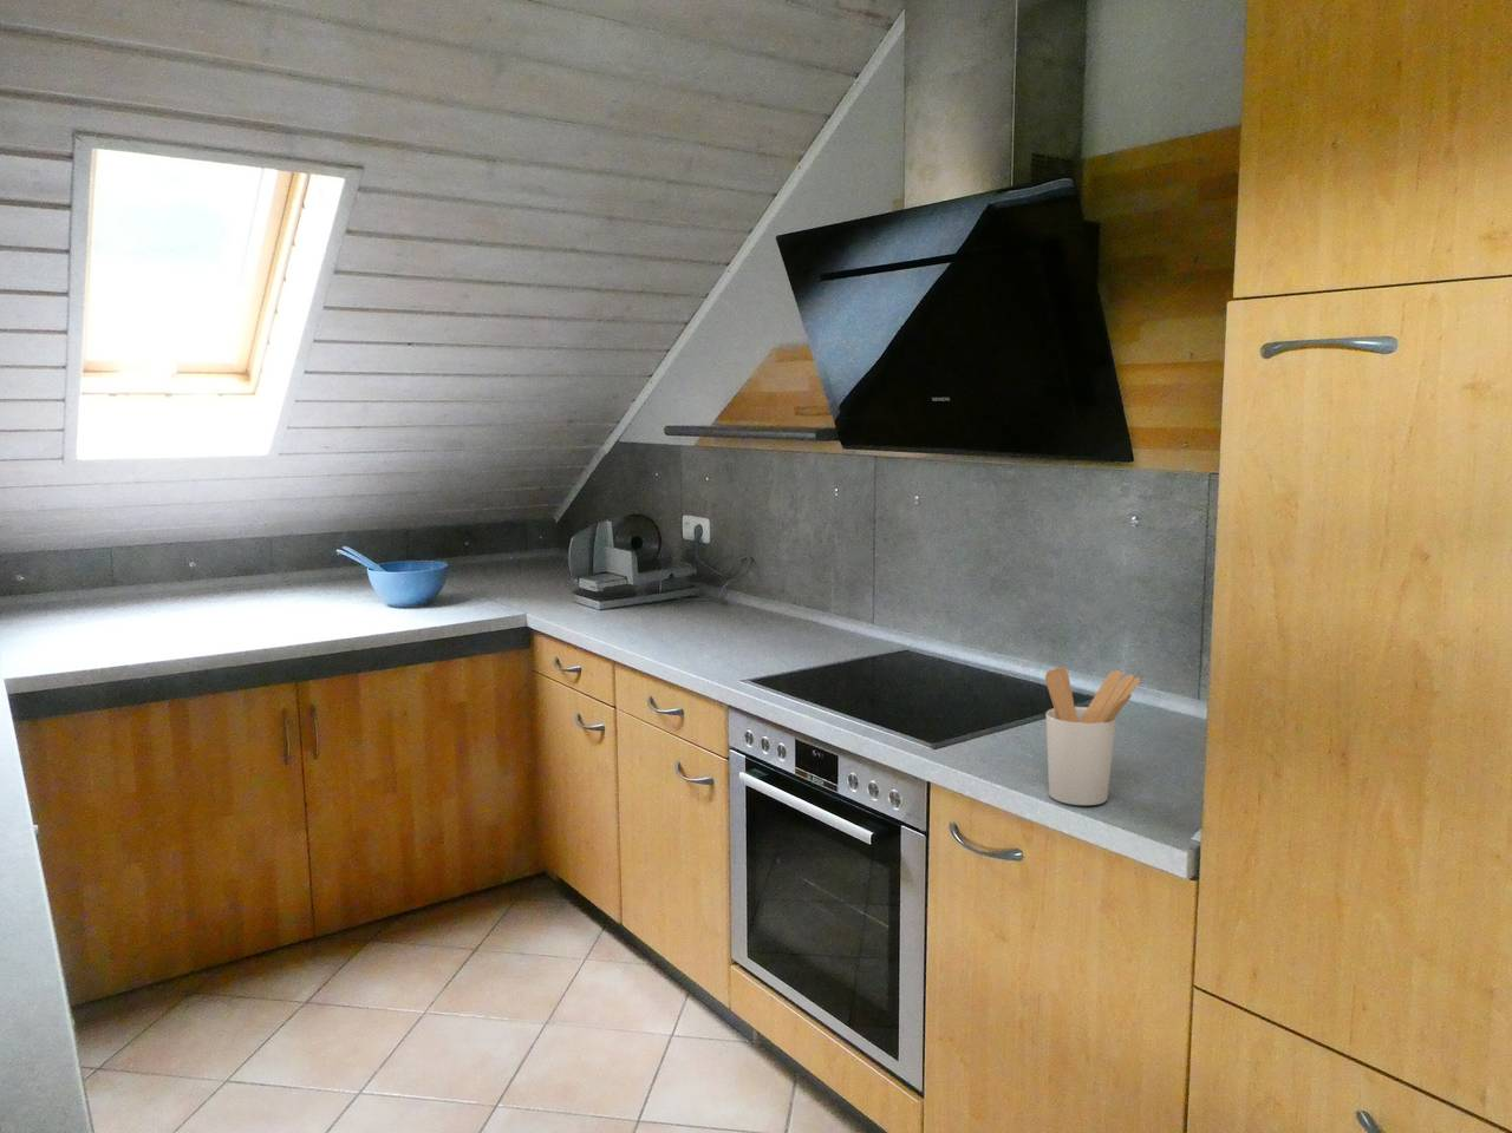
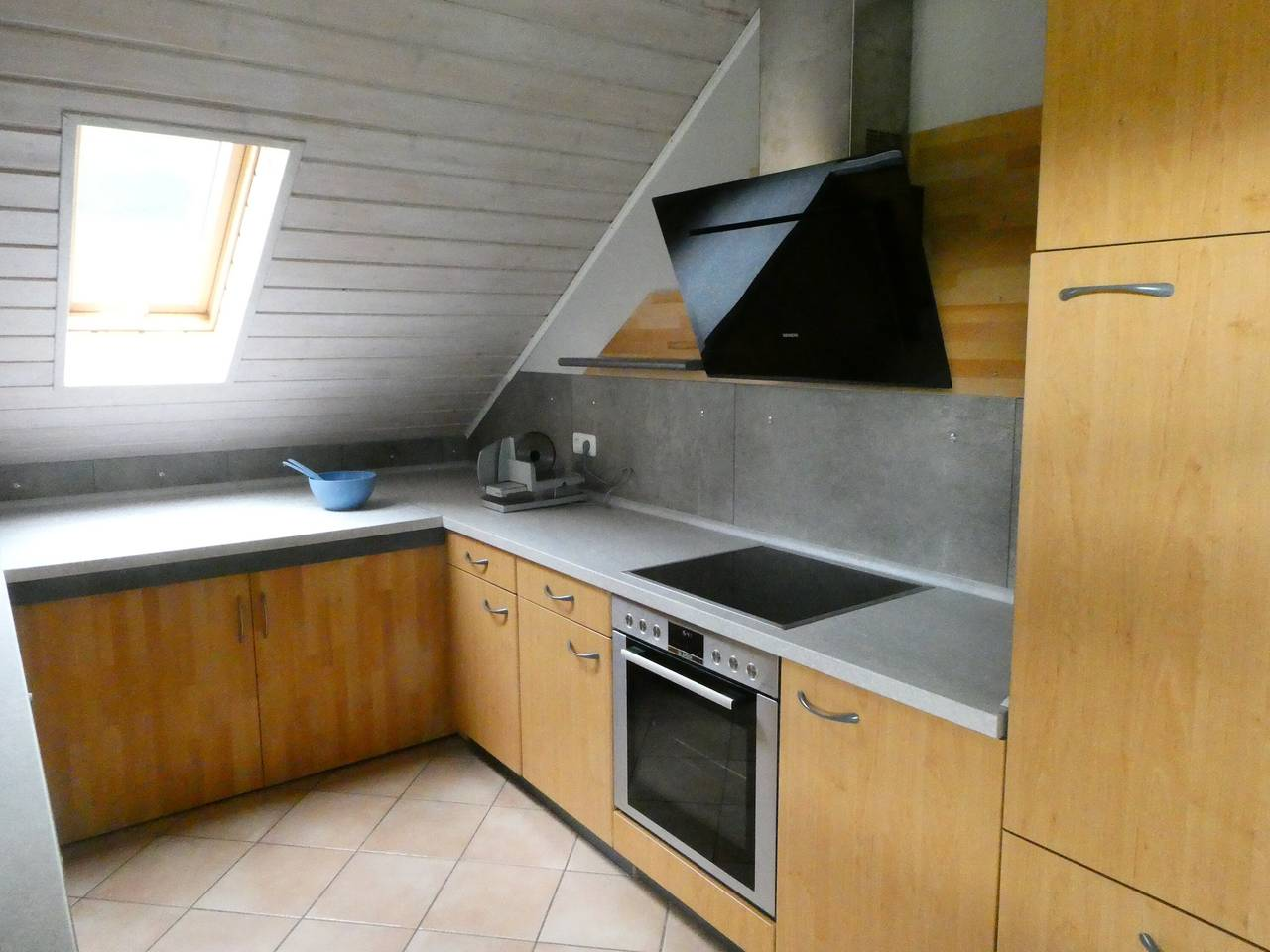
- utensil holder [1044,665,1141,806]
